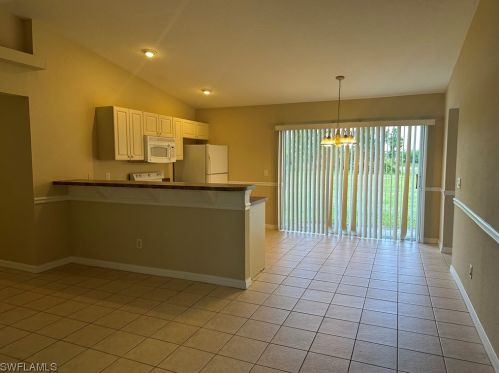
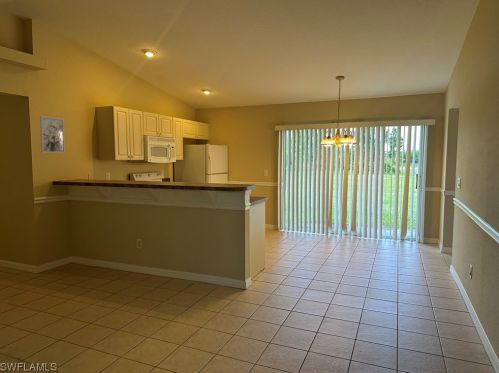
+ wall art [39,115,66,154]
